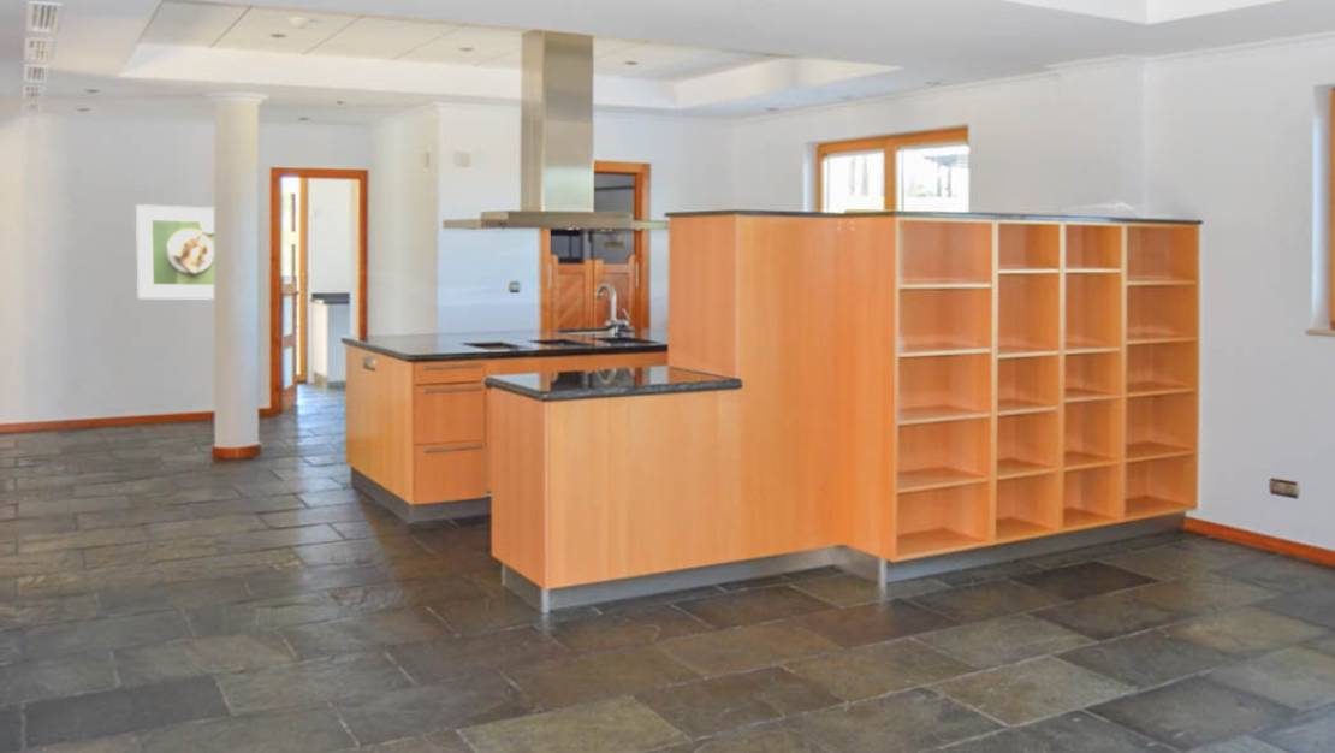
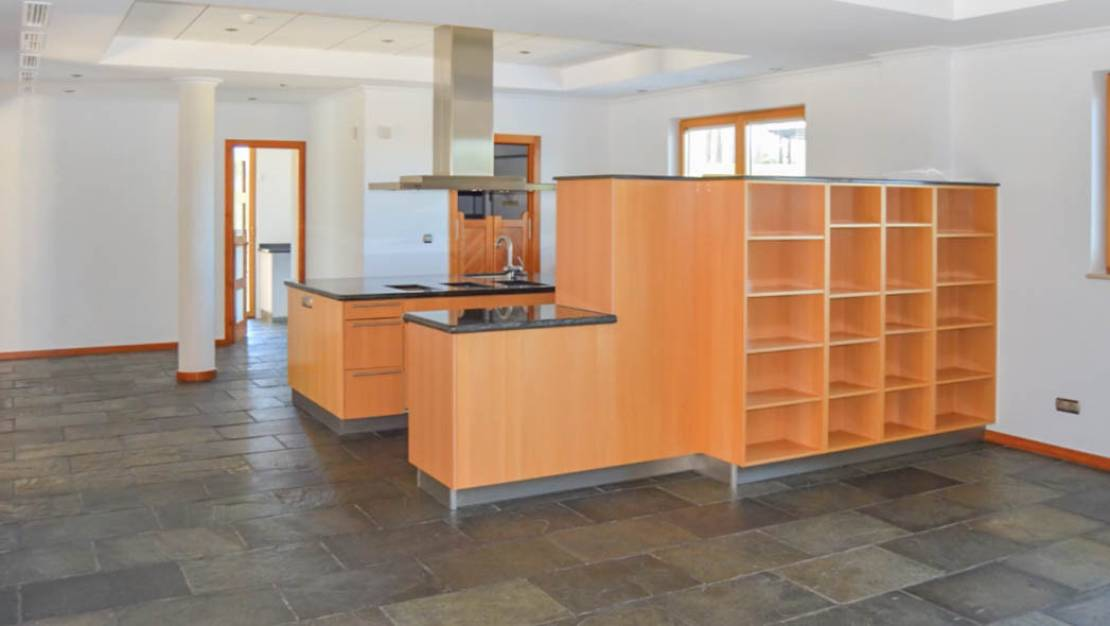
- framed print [135,203,215,301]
